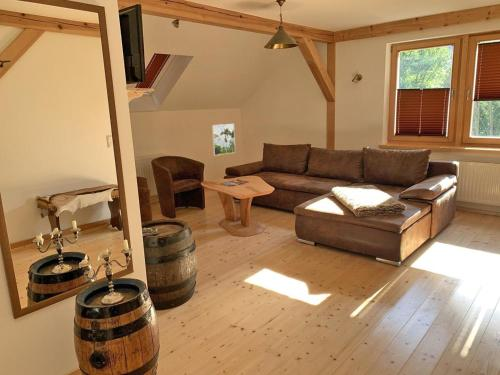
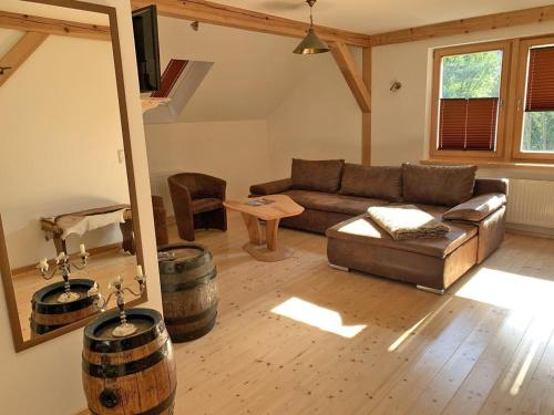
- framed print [211,123,236,157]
